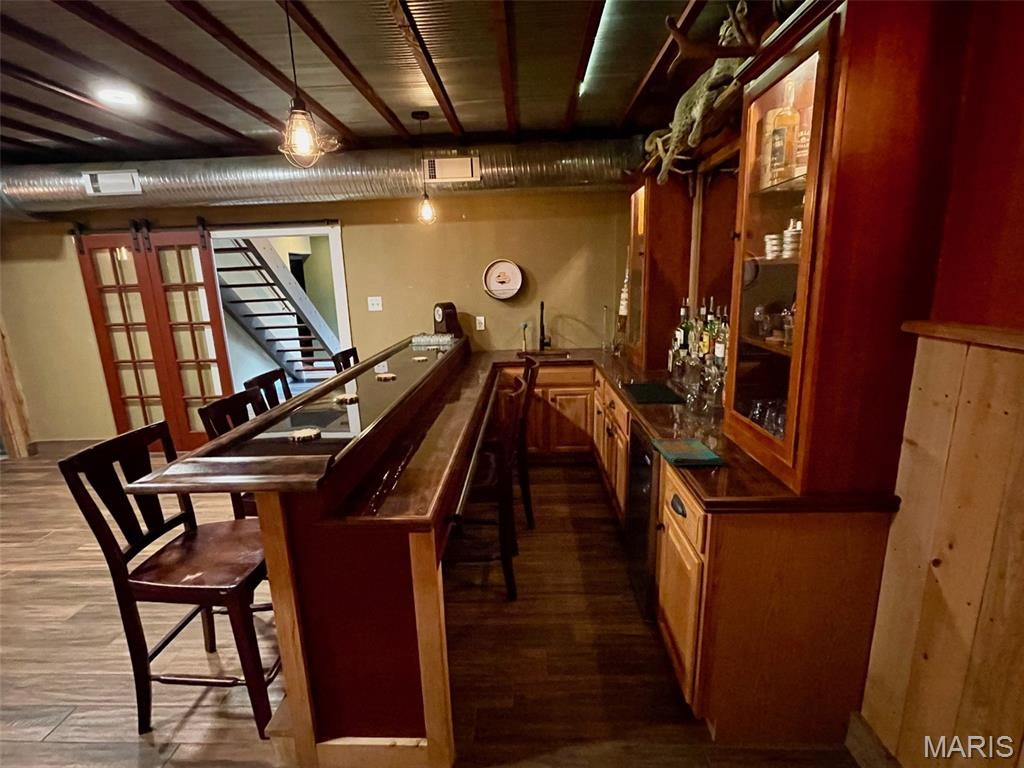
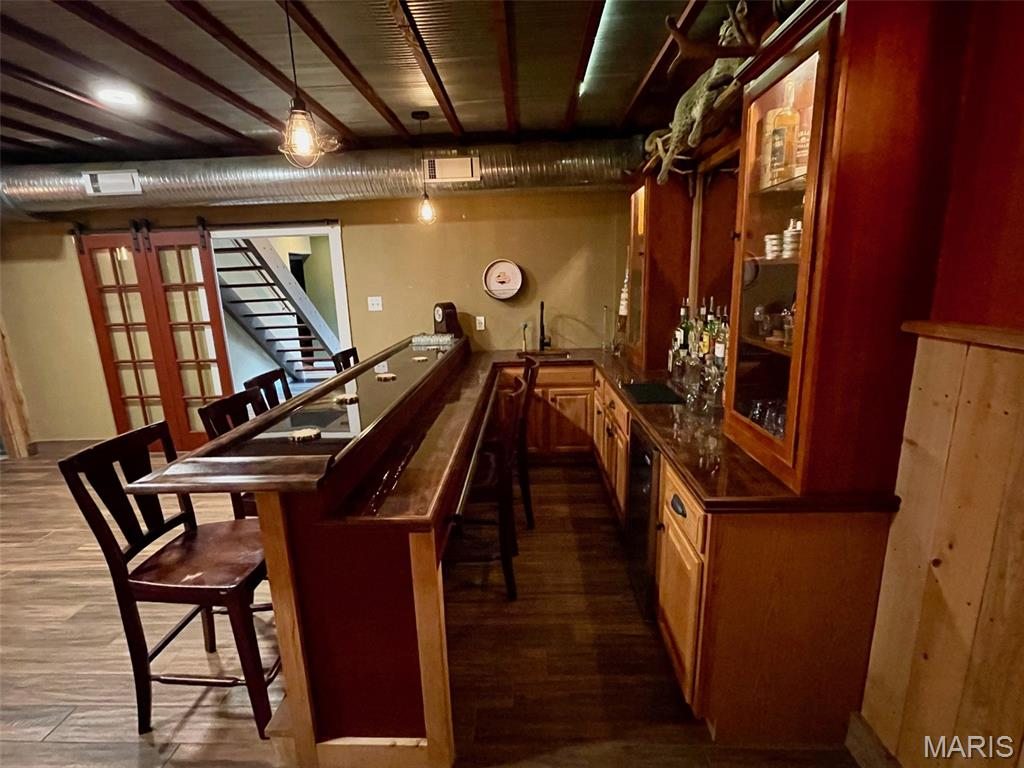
- dish towel [651,437,724,466]
